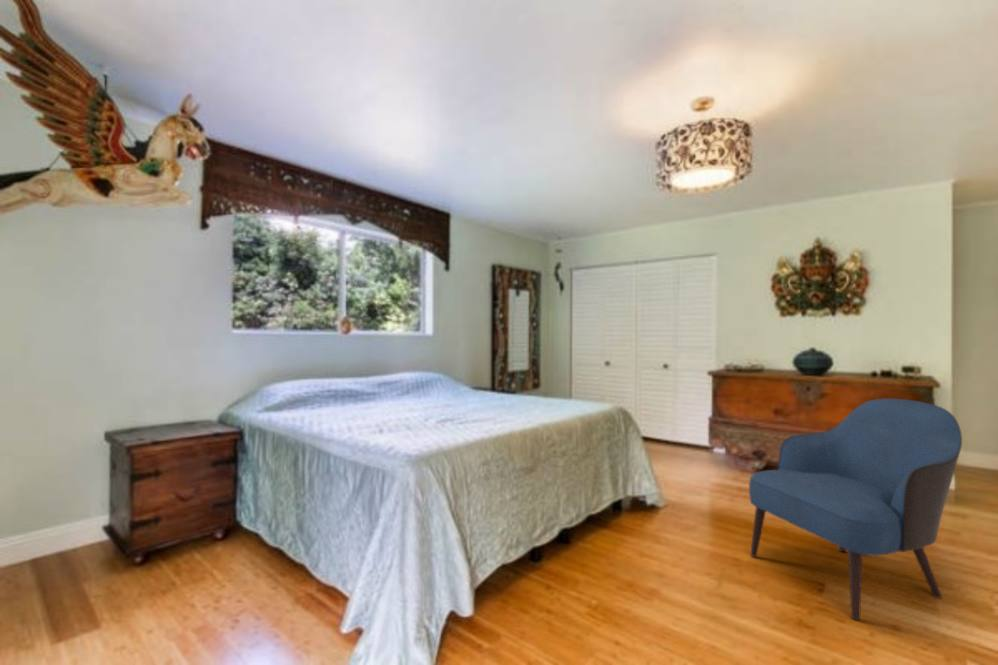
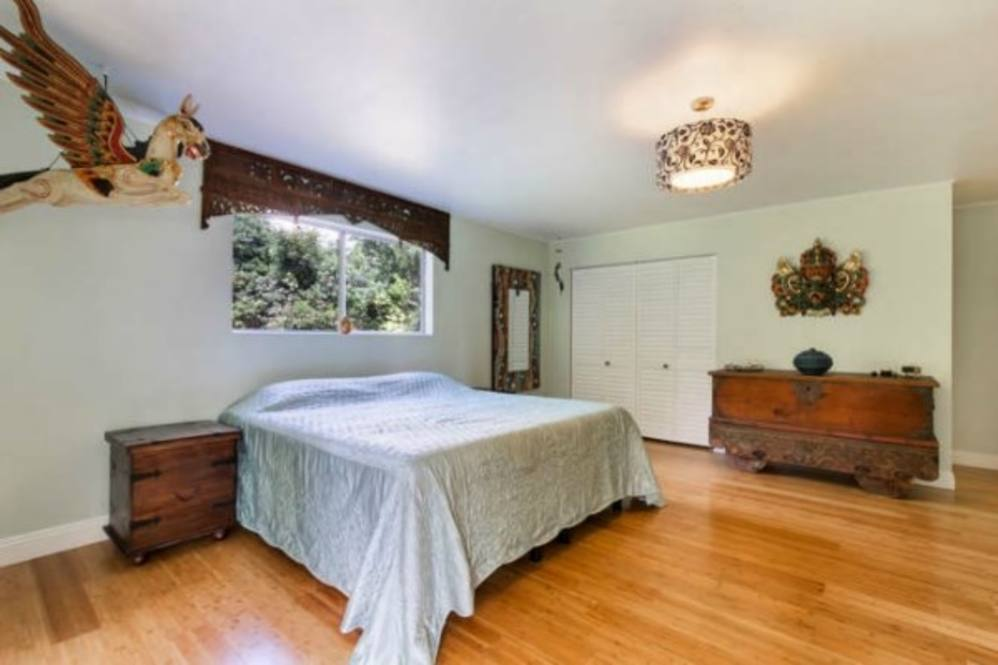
- armchair [748,397,963,621]
